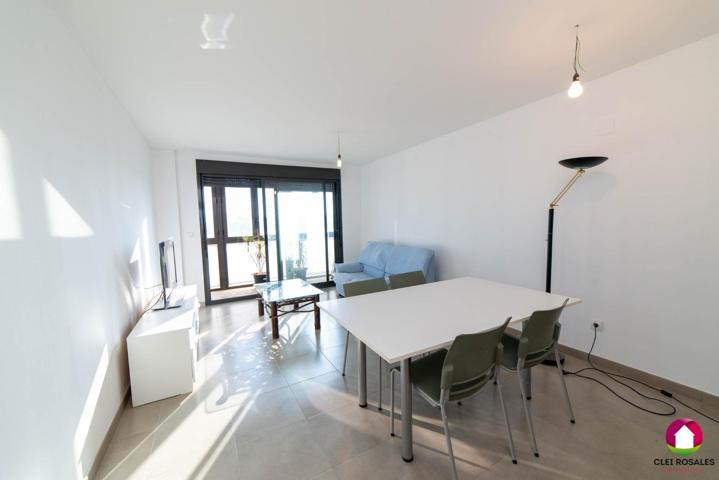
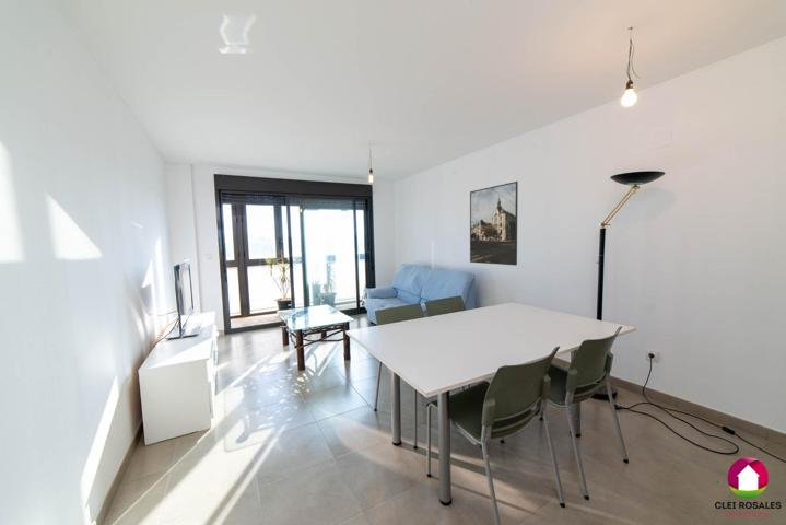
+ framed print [469,180,519,267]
